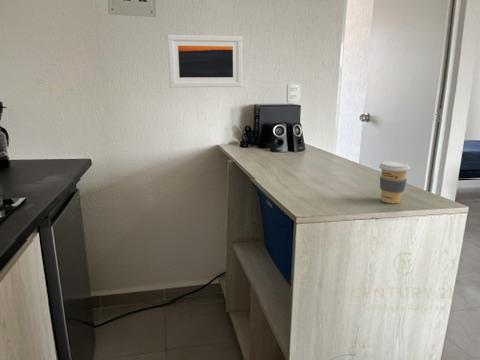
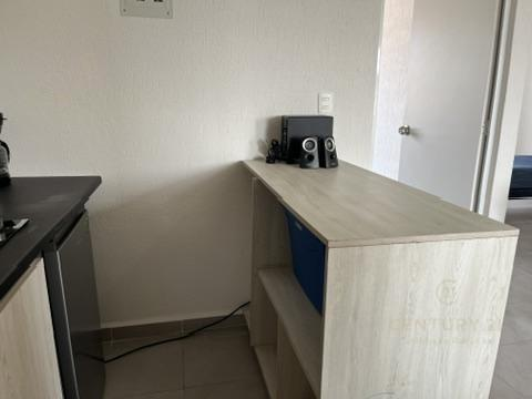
- coffee cup [378,160,412,204]
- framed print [167,34,243,89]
